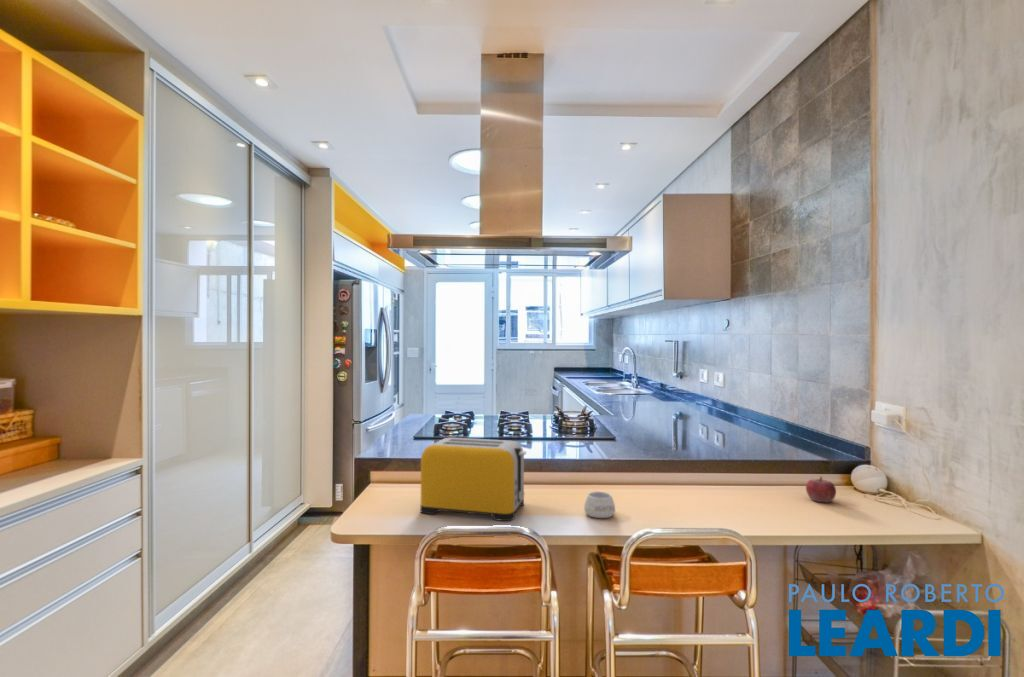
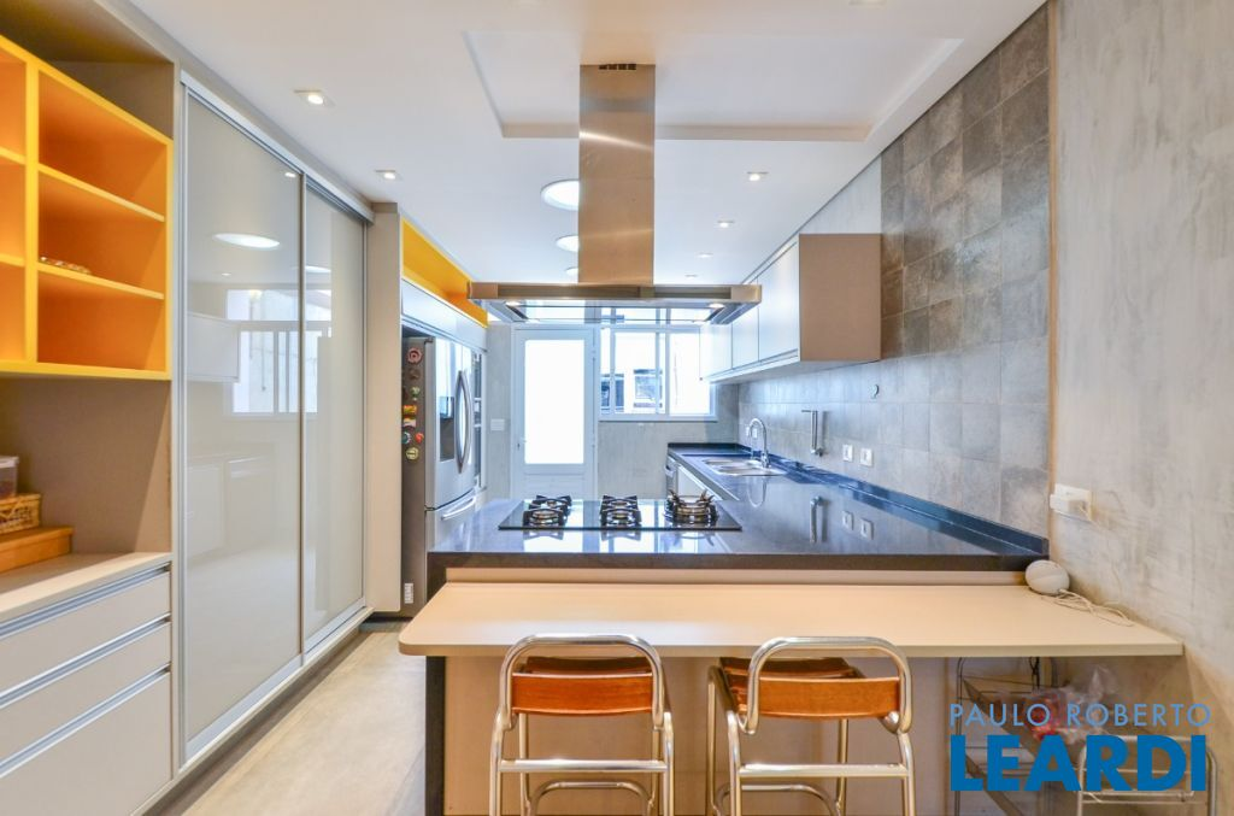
- toaster [420,436,527,522]
- fruit [805,476,837,504]
- mug [583,490,616,519]
